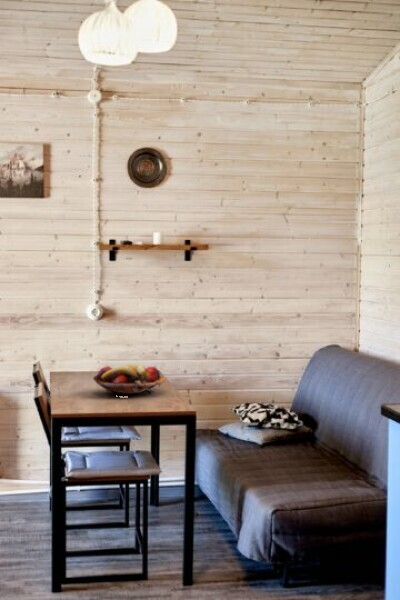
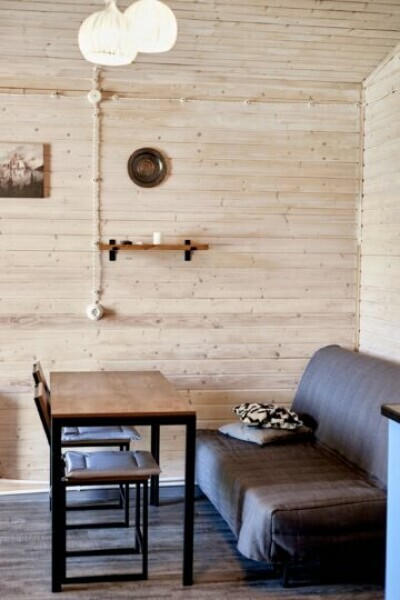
- fruit basket [92,363,166,396]
